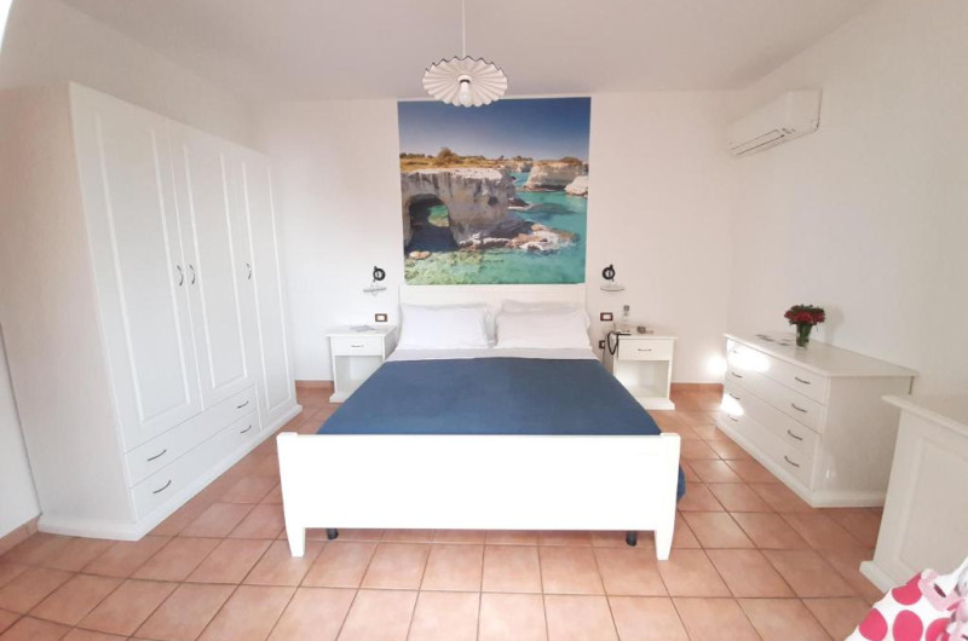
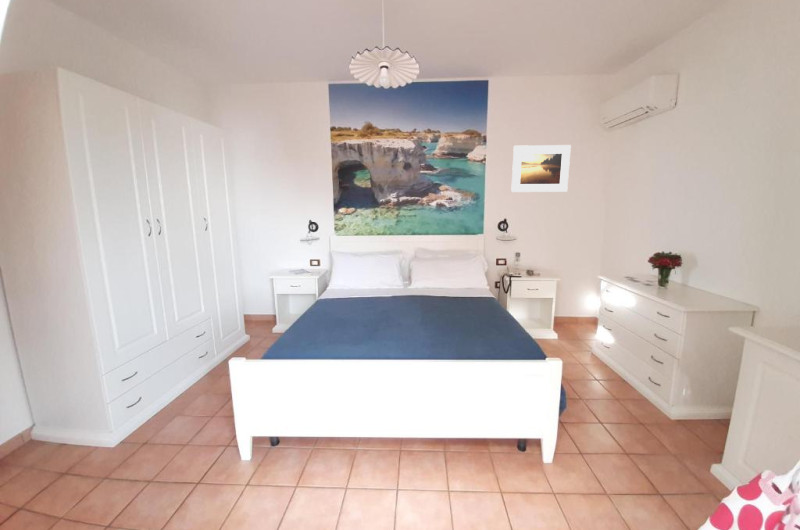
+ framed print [510,144,572,193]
